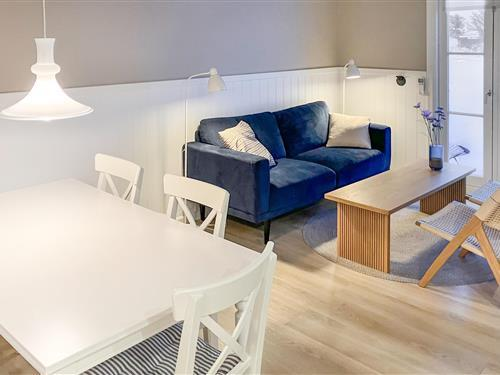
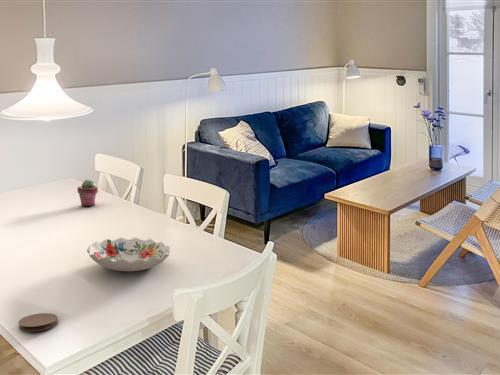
+ potted succulent [77,179,99,207]
+ coaster [18,312,59,333]
+ decorative bowl [86,236,172,272]
